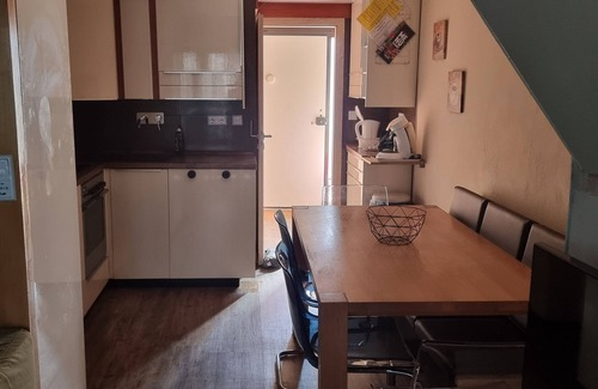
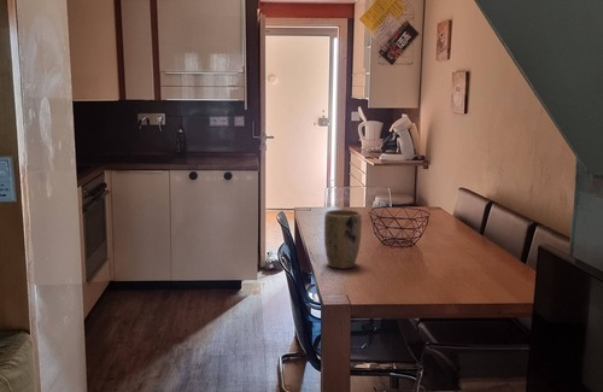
+ plant pot [323,209,363,270]
